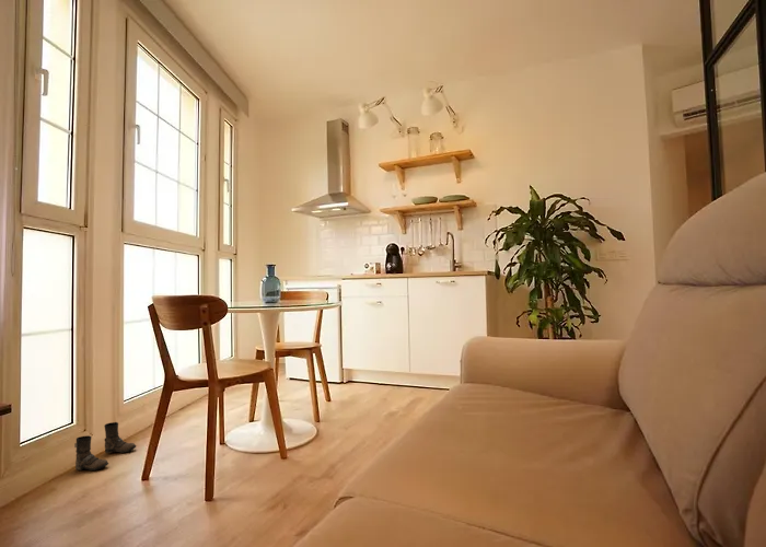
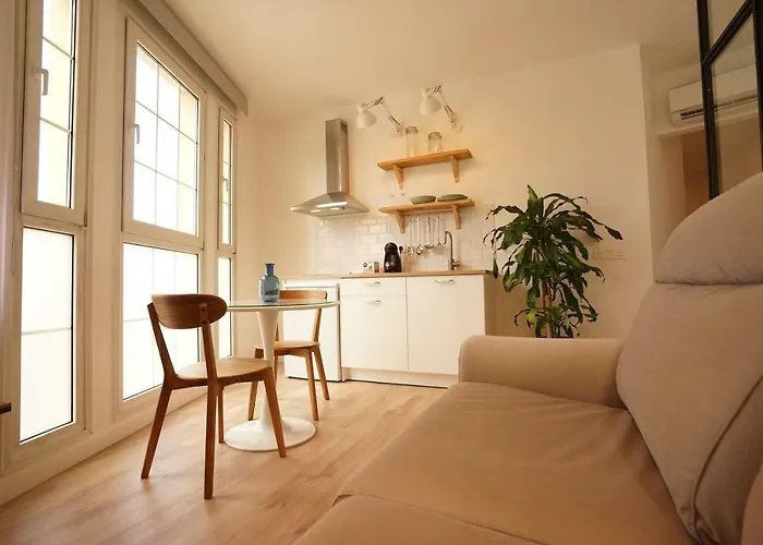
- boots [73,421,137,472]
